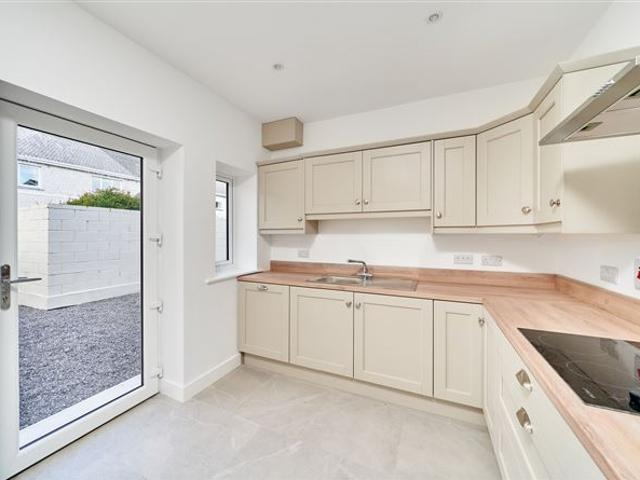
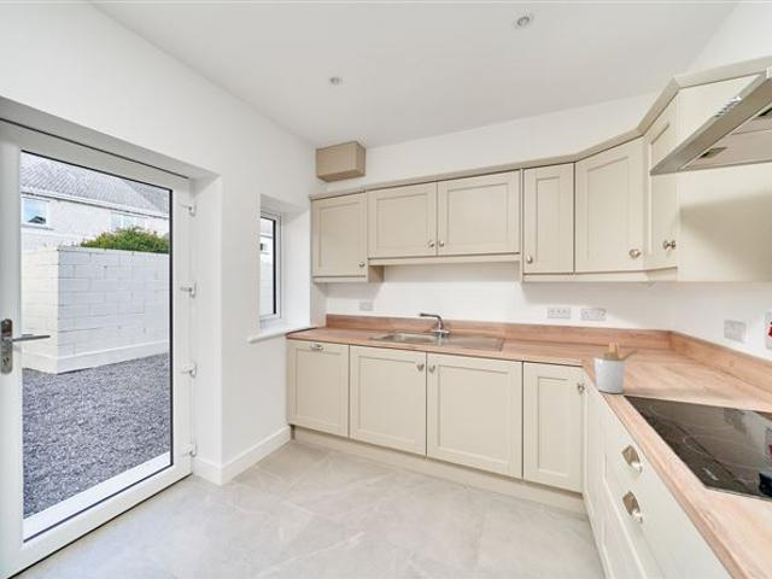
+ utensil holder [593,340,643,394]
